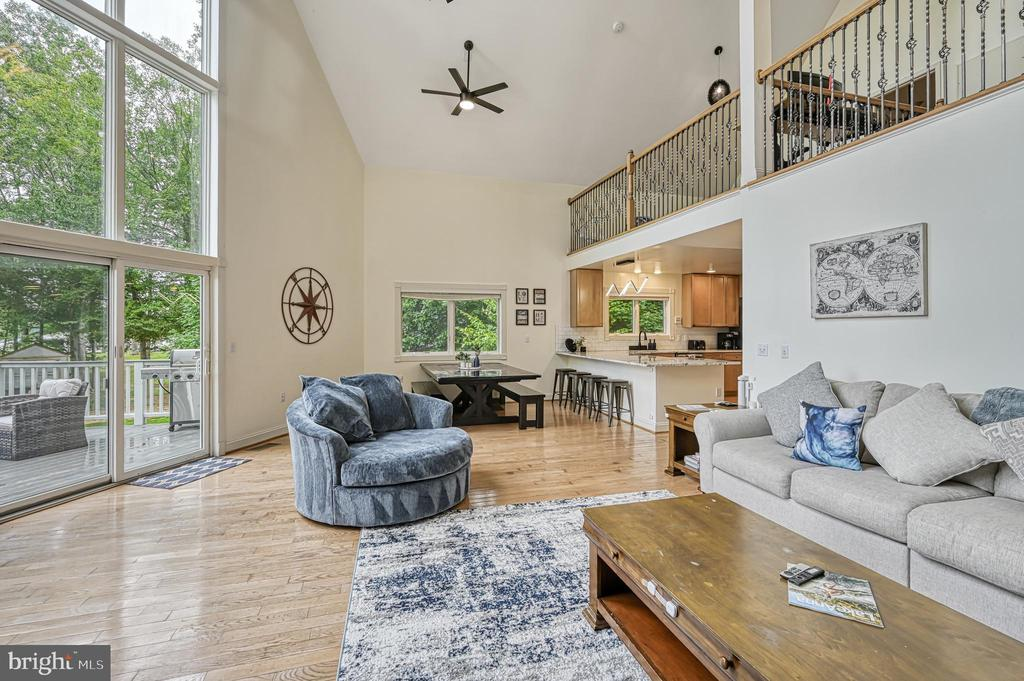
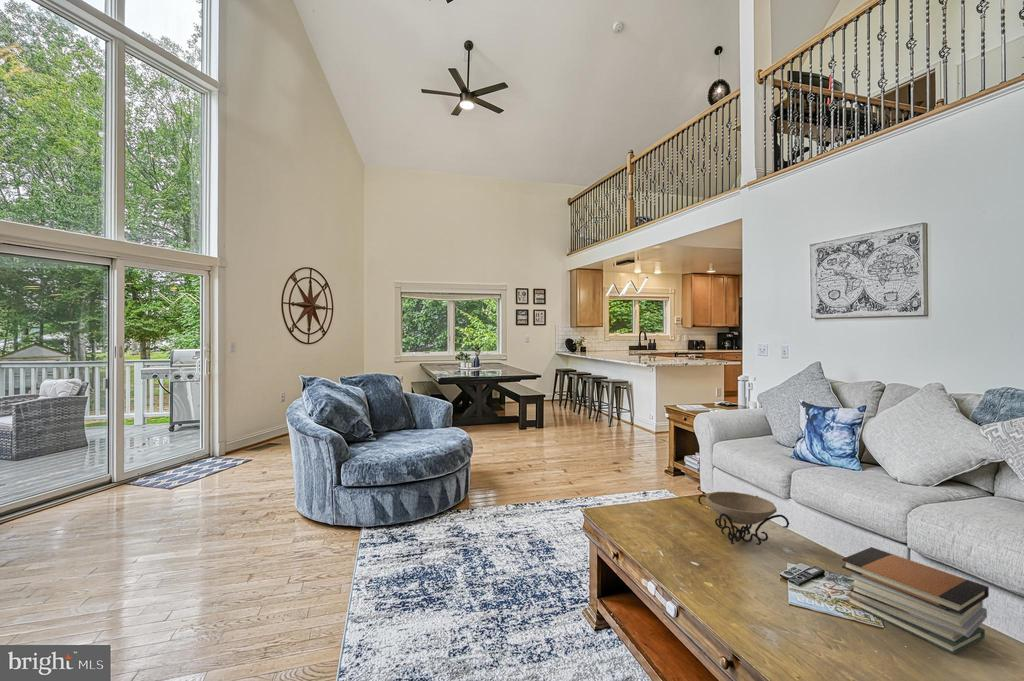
+ book stack [841,546,990,655]
+ decorative bowl [697,491,790,546]
